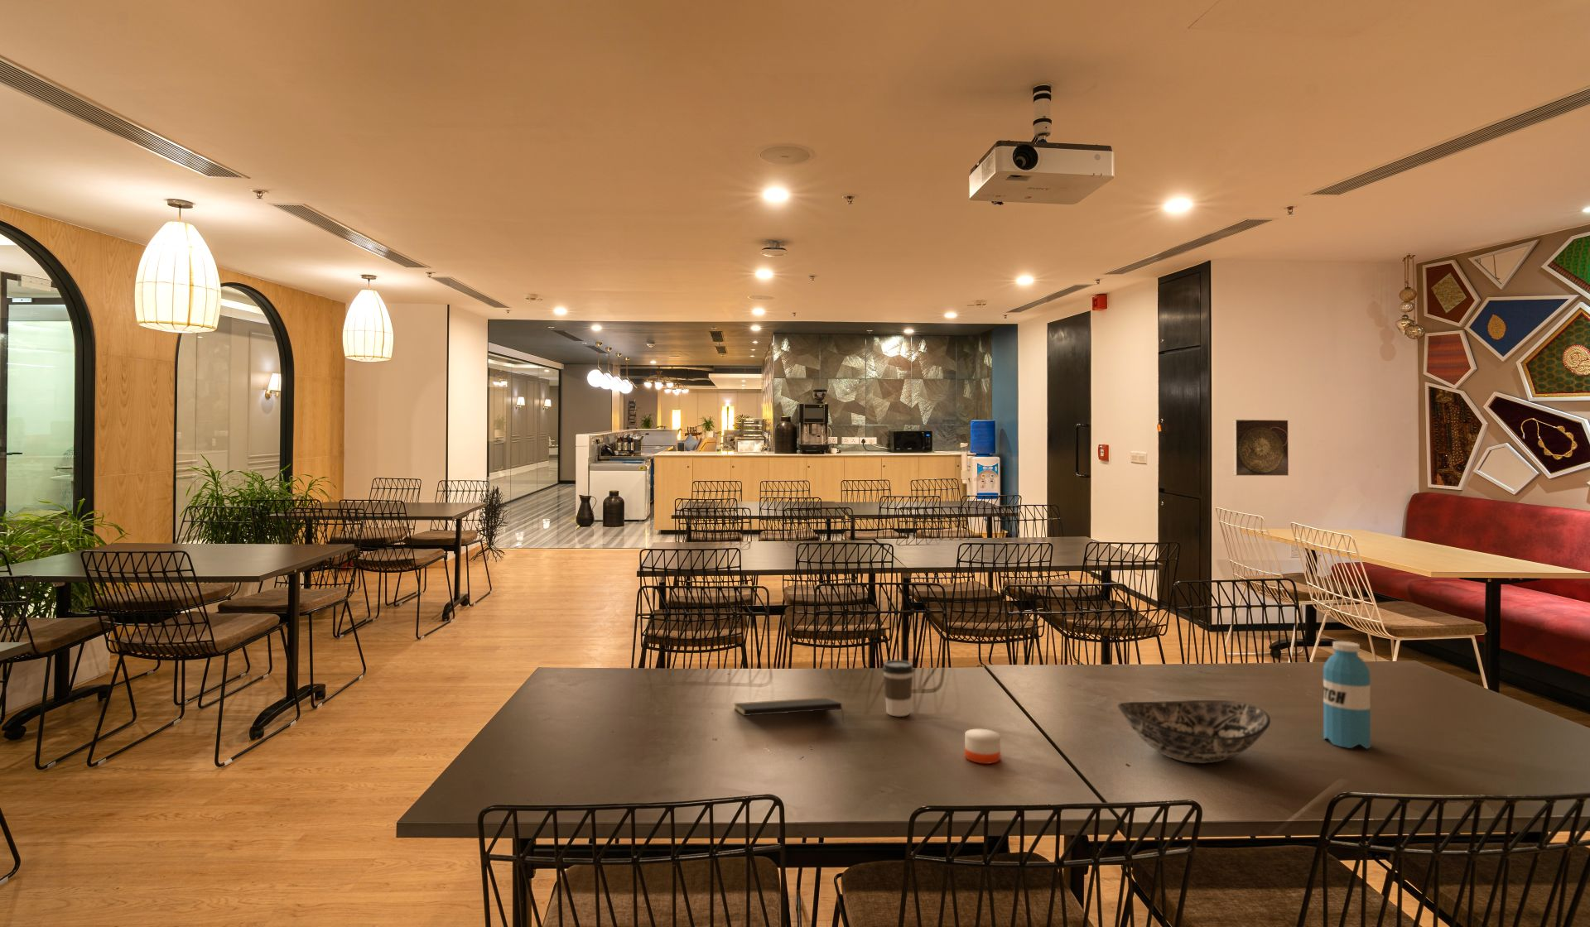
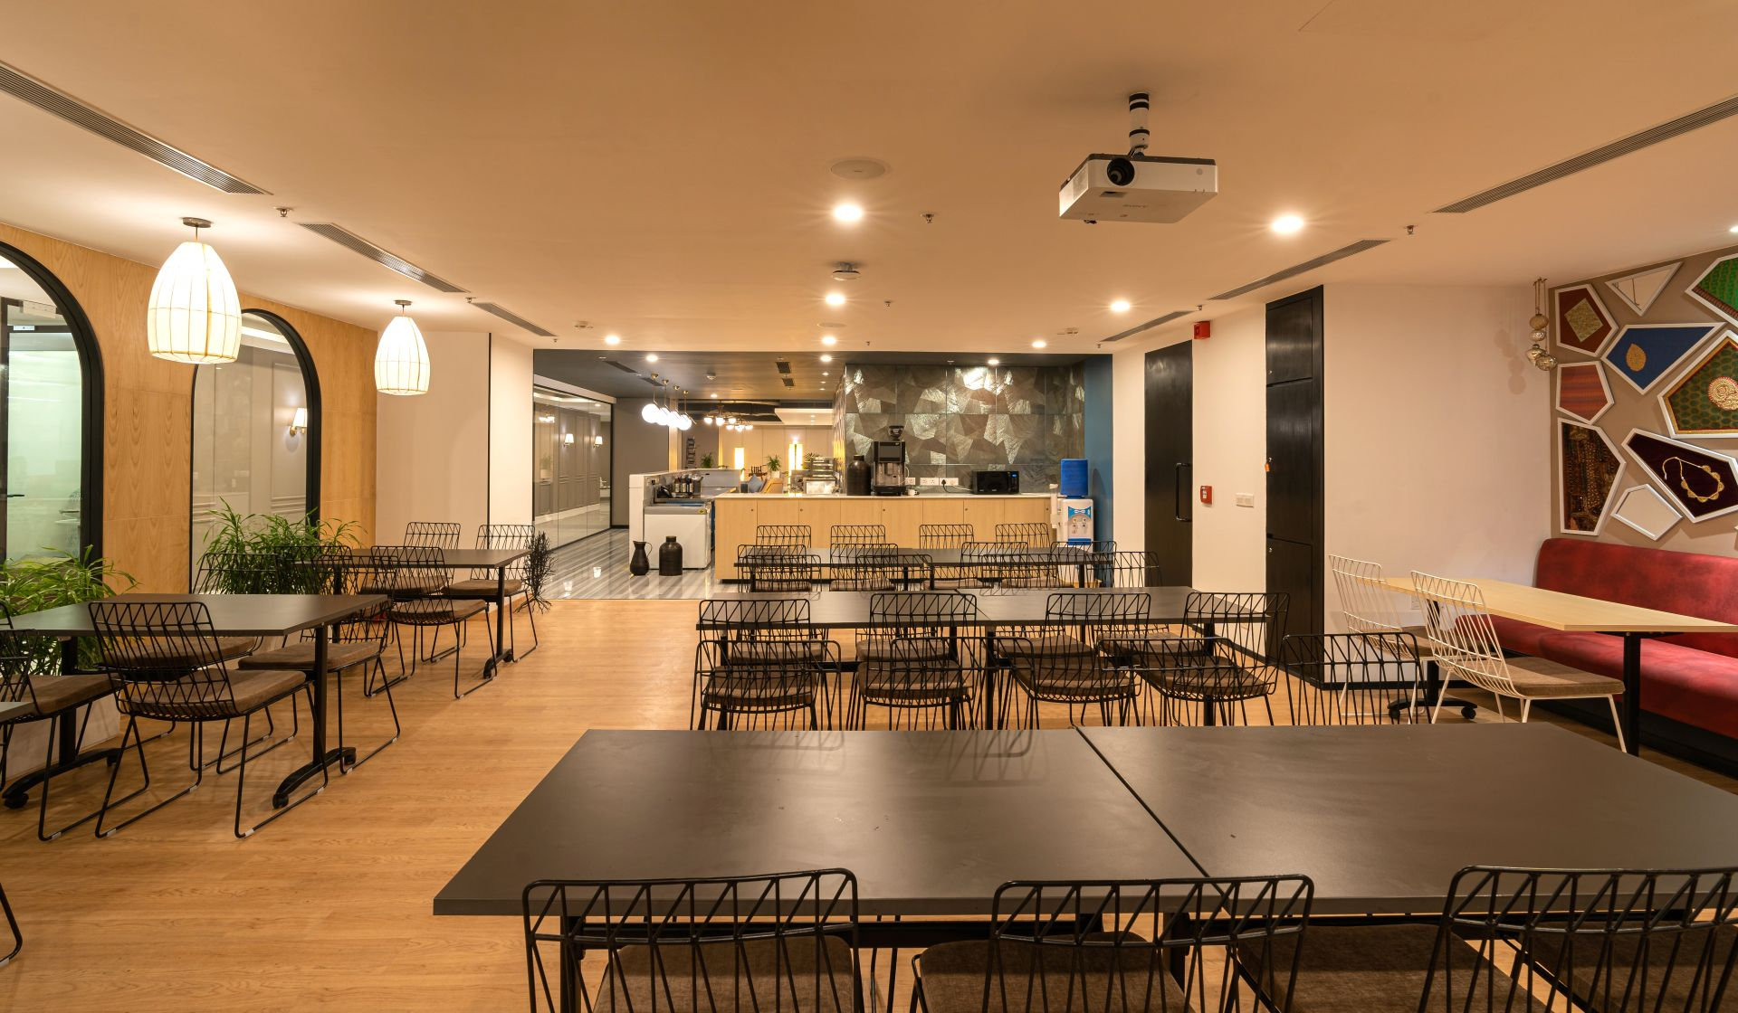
- water bottle [1323,640,1371,749]
- bowl [1117,700,1271,764]
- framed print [1232,419,1290,477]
- candle [964,720,1001,765]
- coffee cup [882,659,914,716]
- notepad [733,696,845,723]
